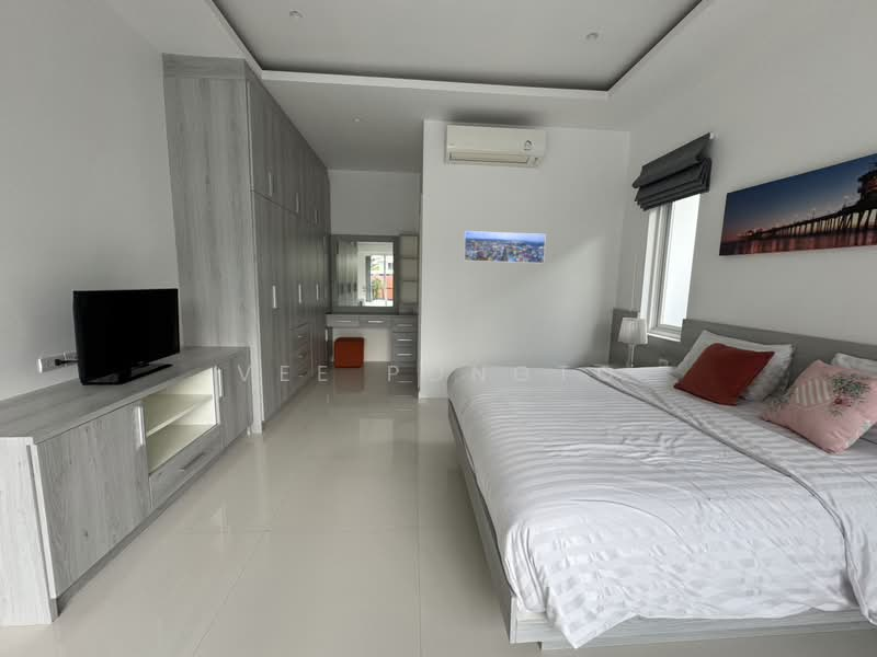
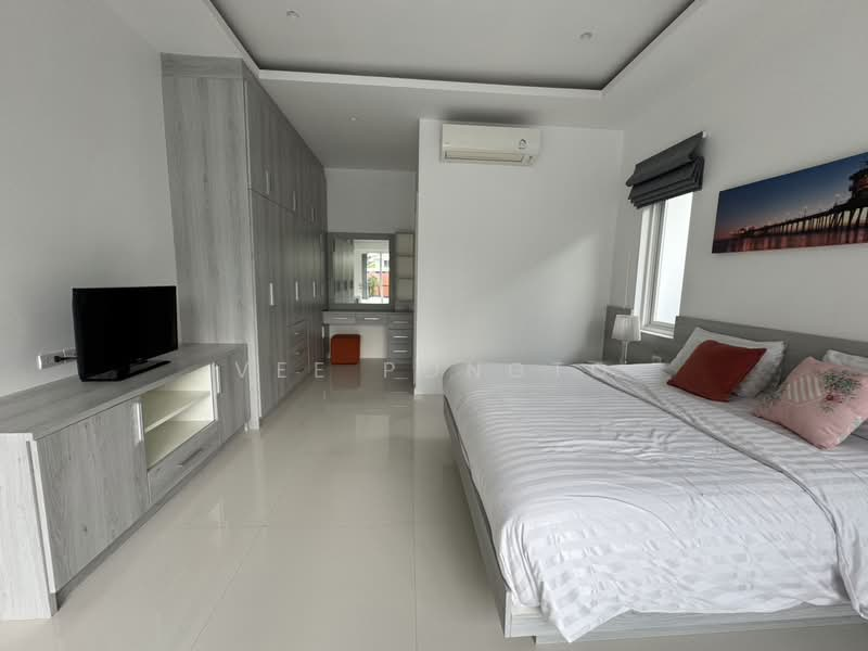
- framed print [463,230,547,264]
